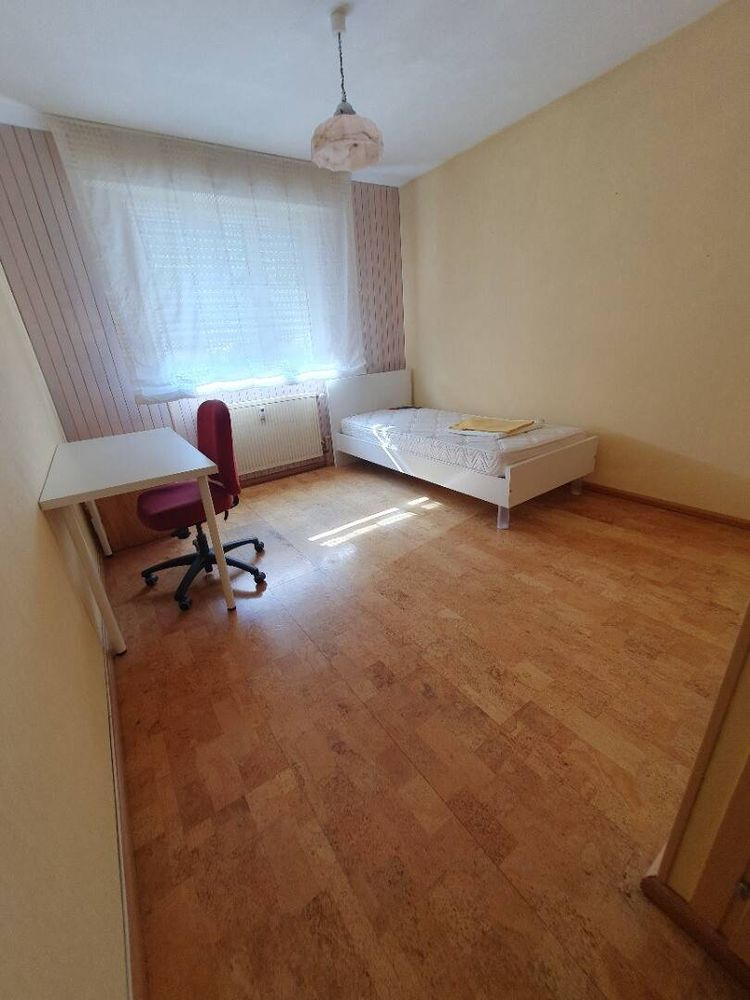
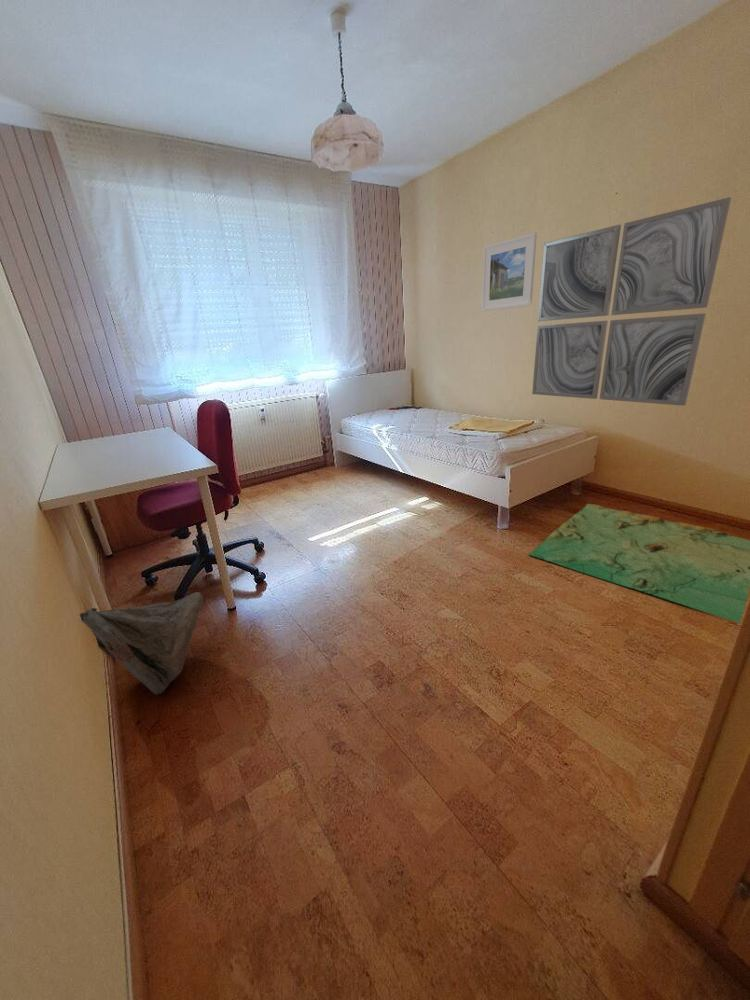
+ wall art [531,196,732,407]
+ bag [79,591,204,696]
+ rug [527,503,750,624]
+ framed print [481,232,538,312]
